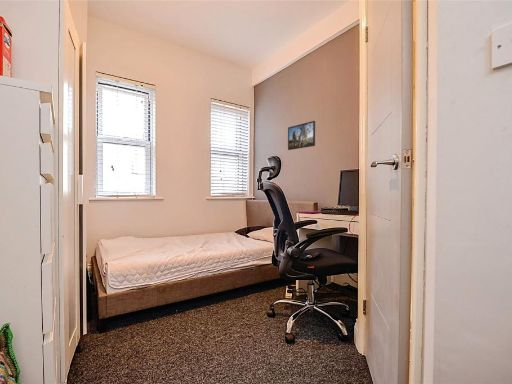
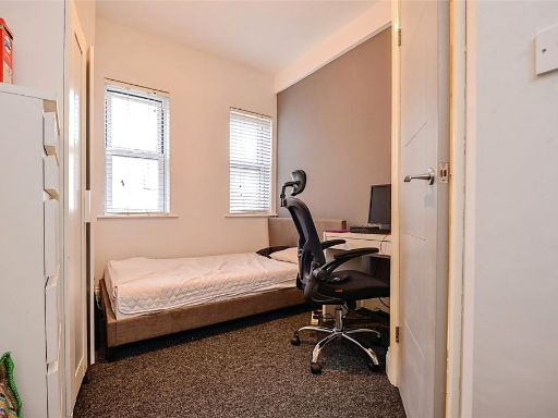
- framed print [287,120,316,151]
